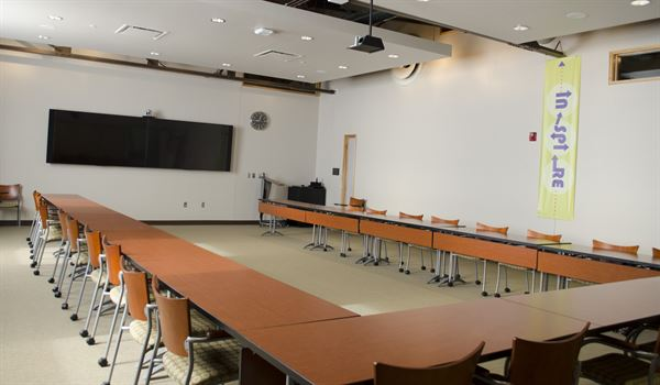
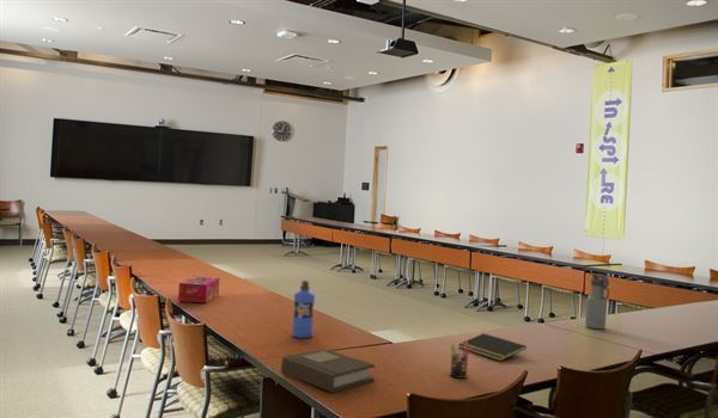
+ book [280,349,376,394]
+ pen holder [449,339,474,380]
+ water bottle [291,279,316,339]
+ notepad [457,332,528,362]
+ water bottle [584,272,610,331]
+ tissue box [177,275,220,305]
